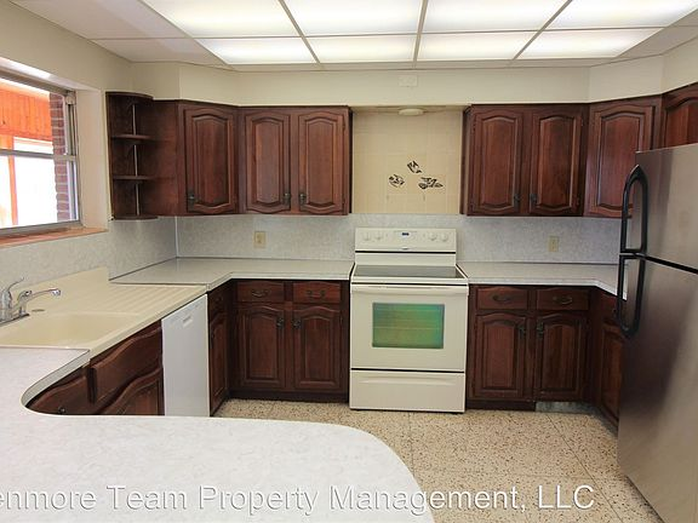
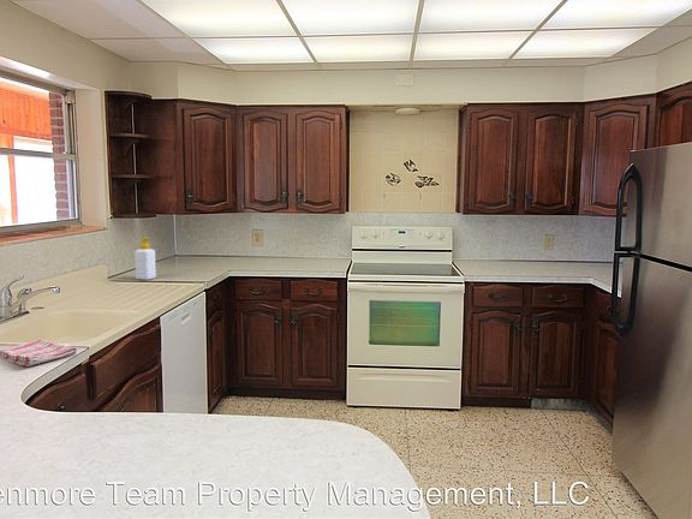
+ dish towel [0,339,78,368]
+ soap bottle [133,237,157,281]
